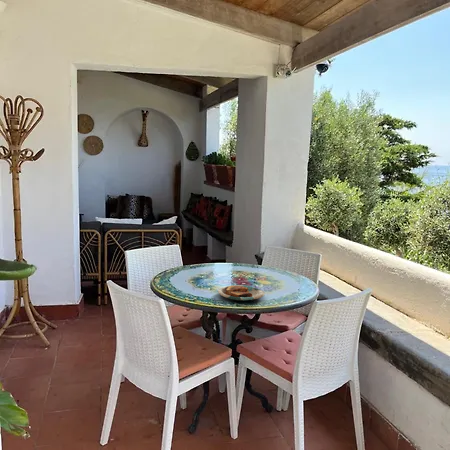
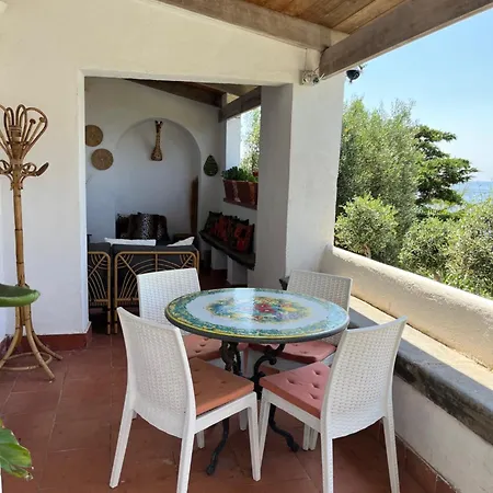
- plate [217,284,266,301]
